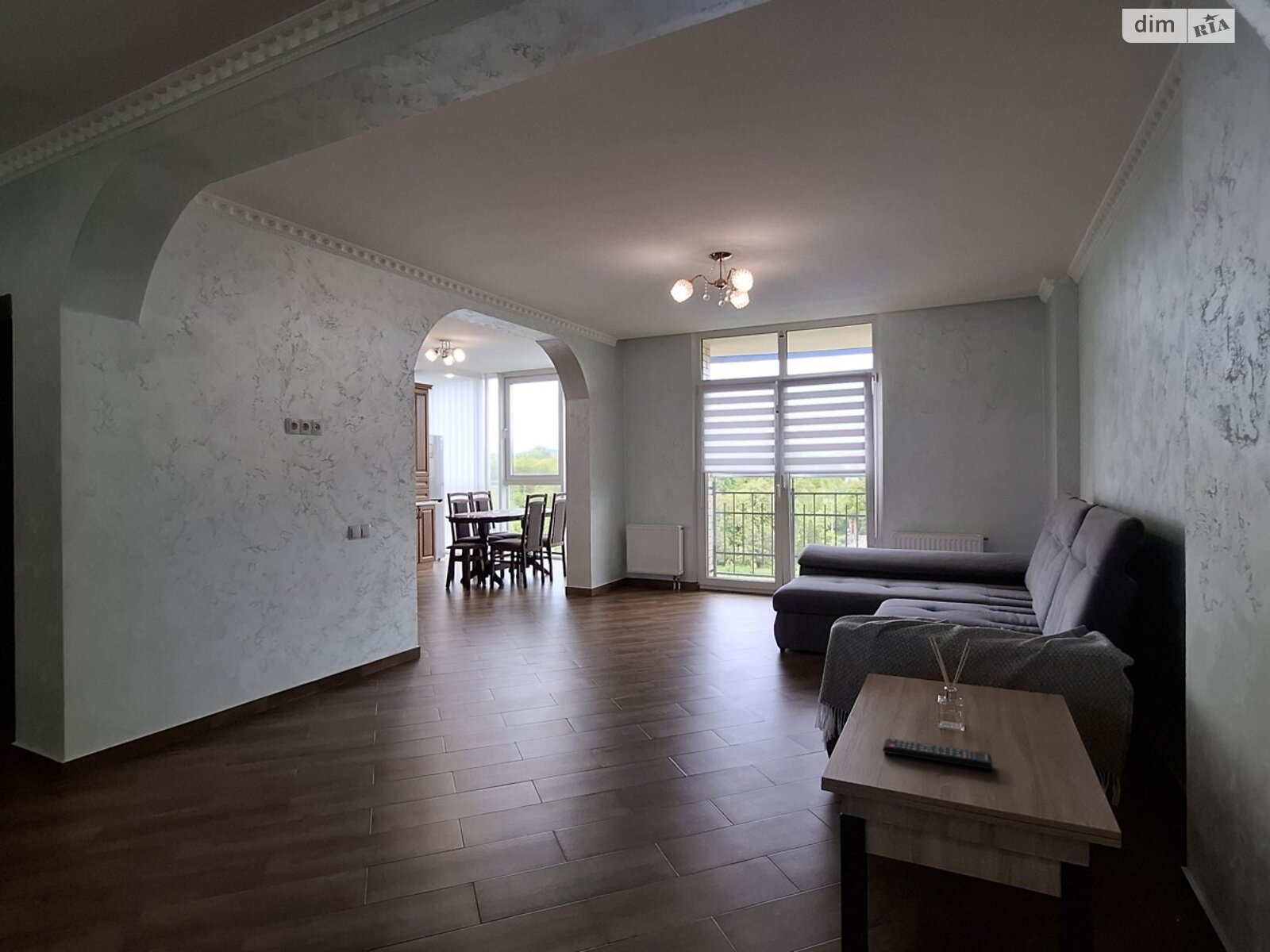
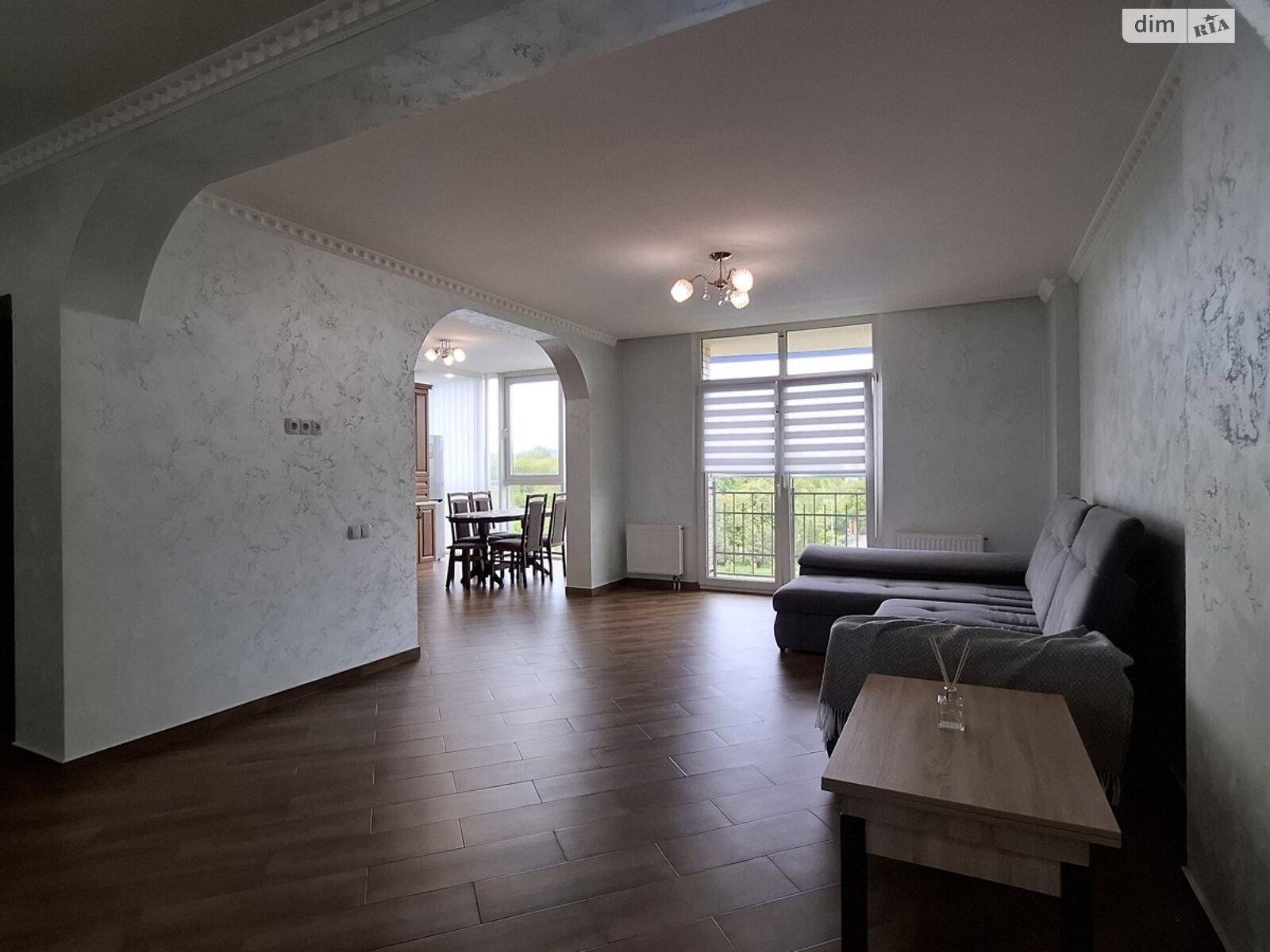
- remote control [882,738,993,770]
